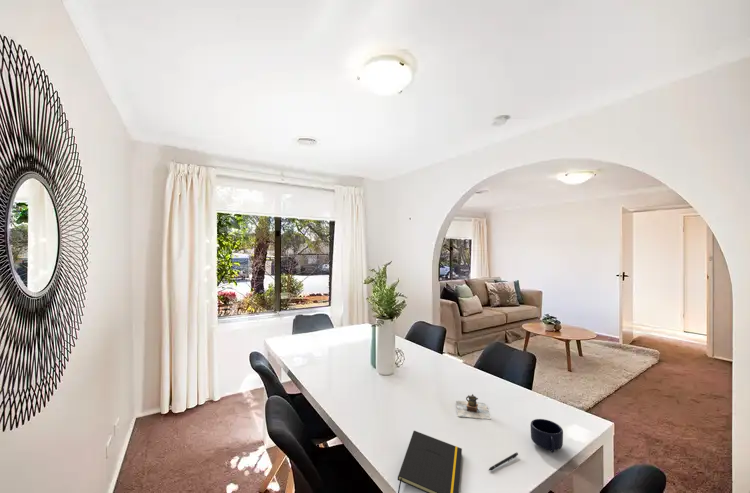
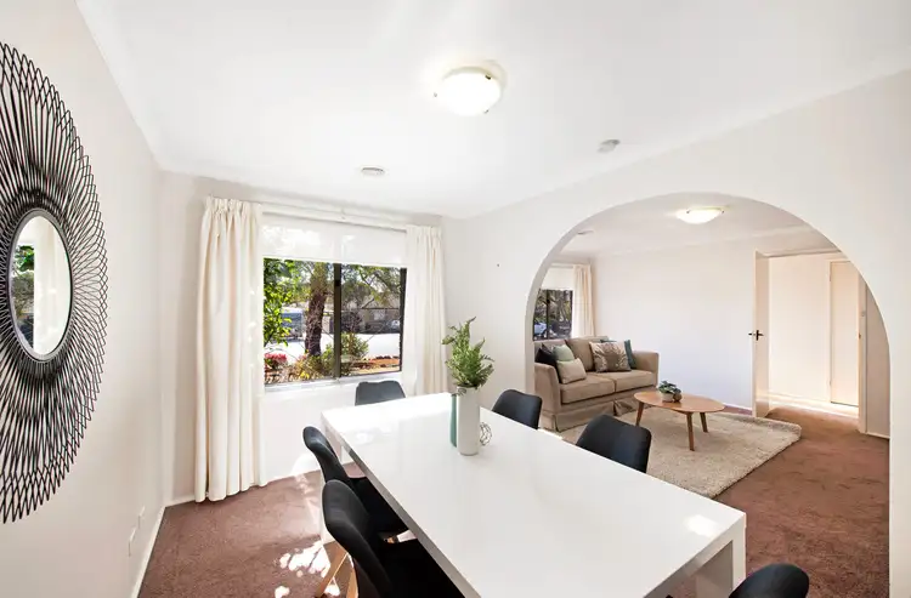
- notepad [397,430,463,493]
- pen [488,451,519,471]
- teapot [455,393,492,420]
- mug [530,418,564,453]
